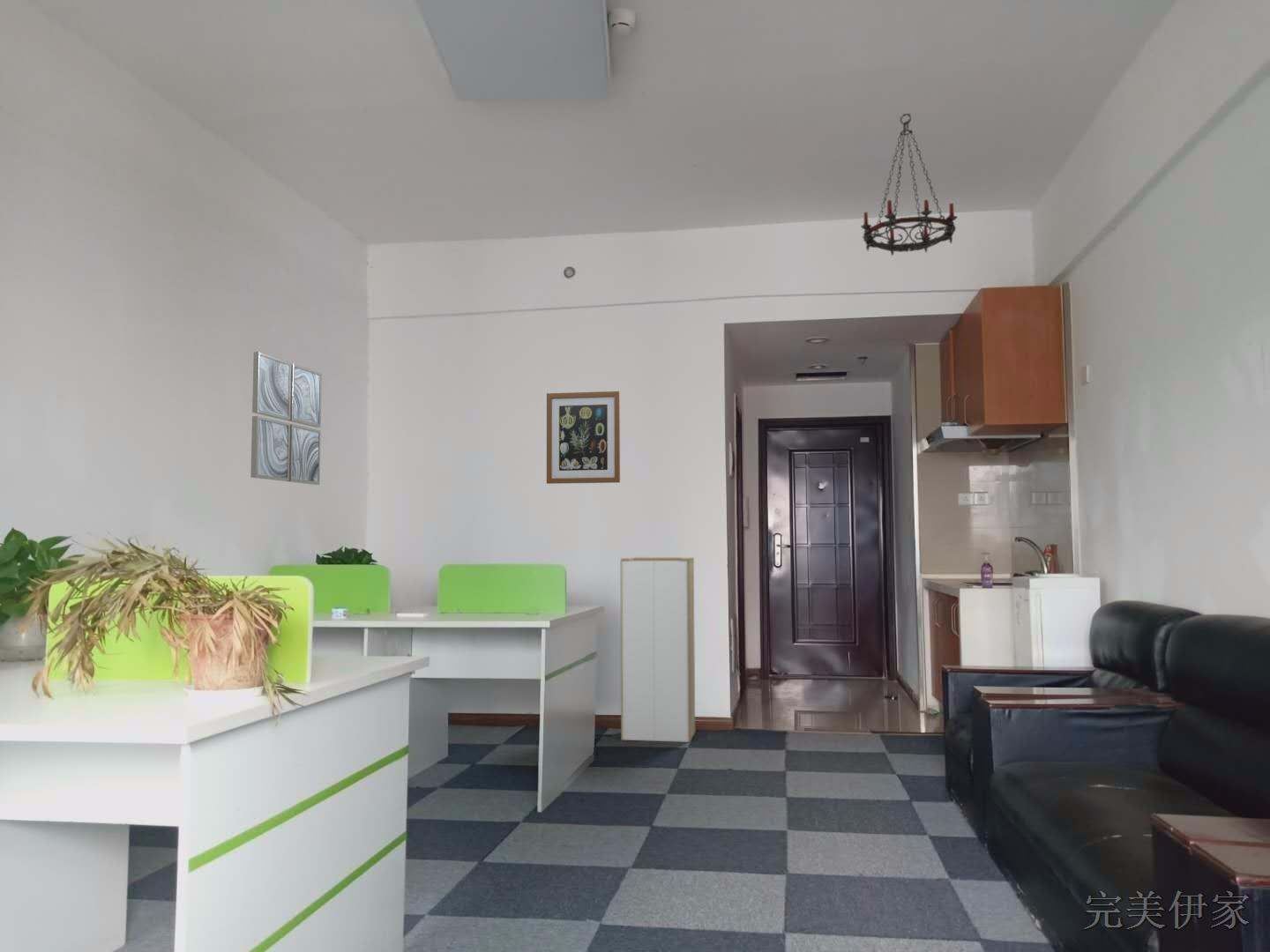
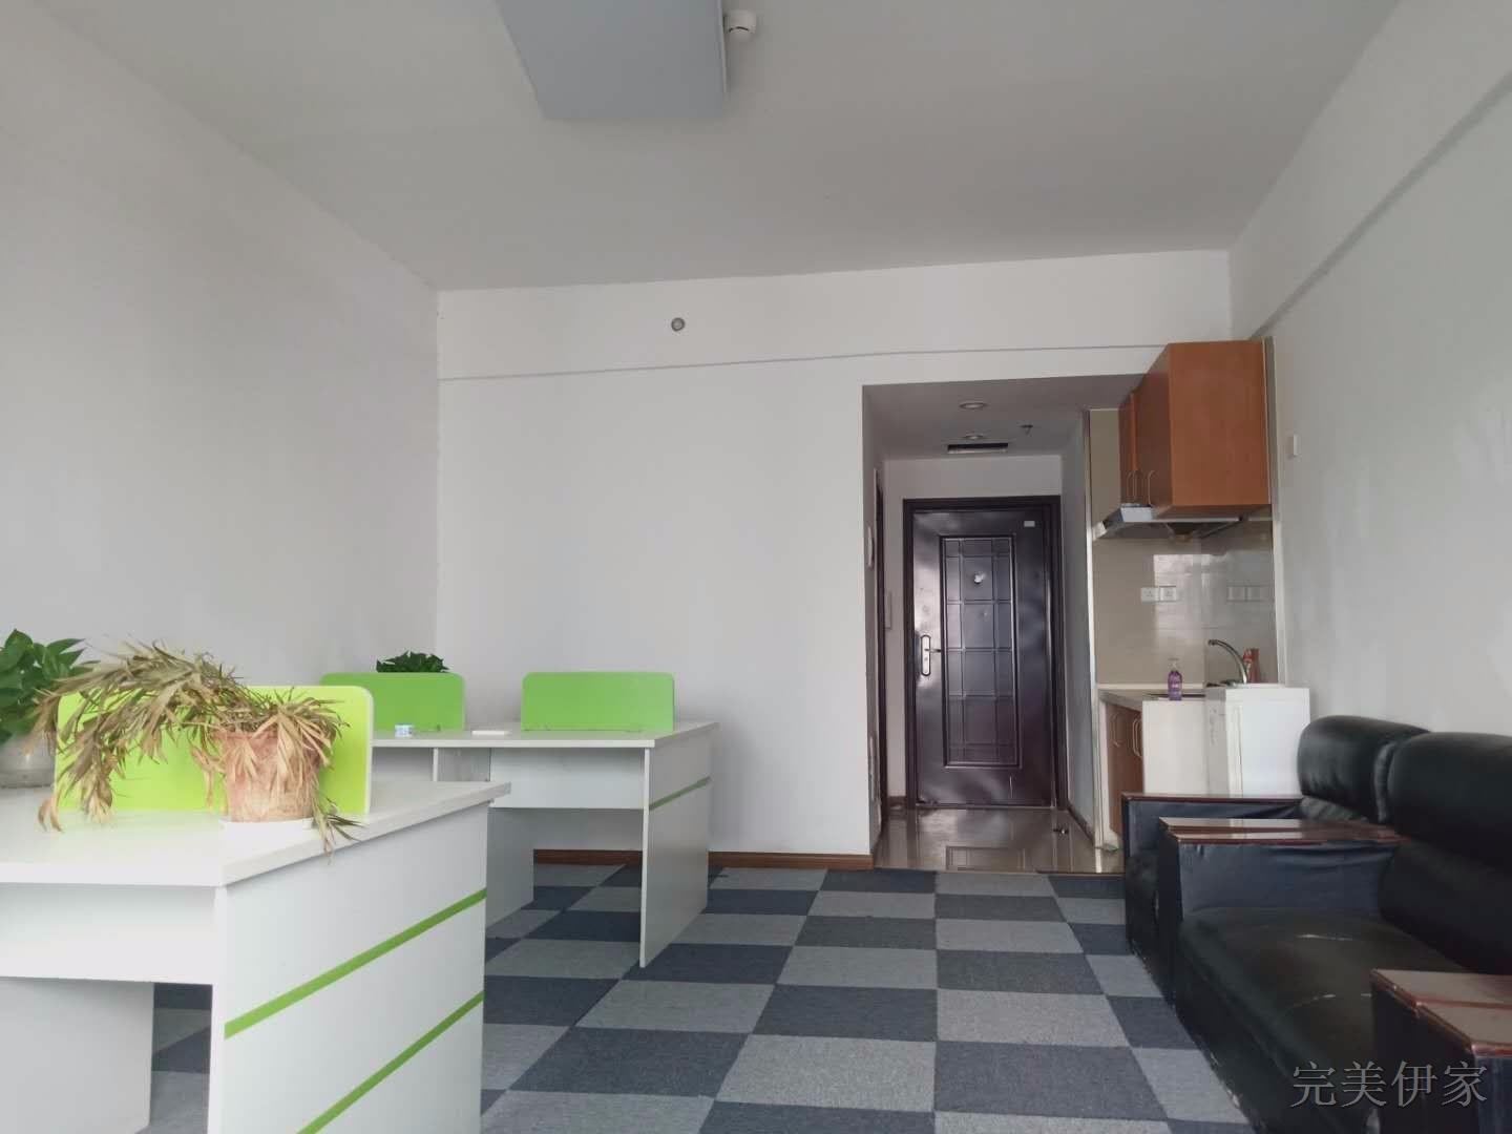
- cabinet [620,556,696,743]
- wall art [546,390,621,485]
- chandelier [860,113,959,257]
- wall art [250,351,323,486]
